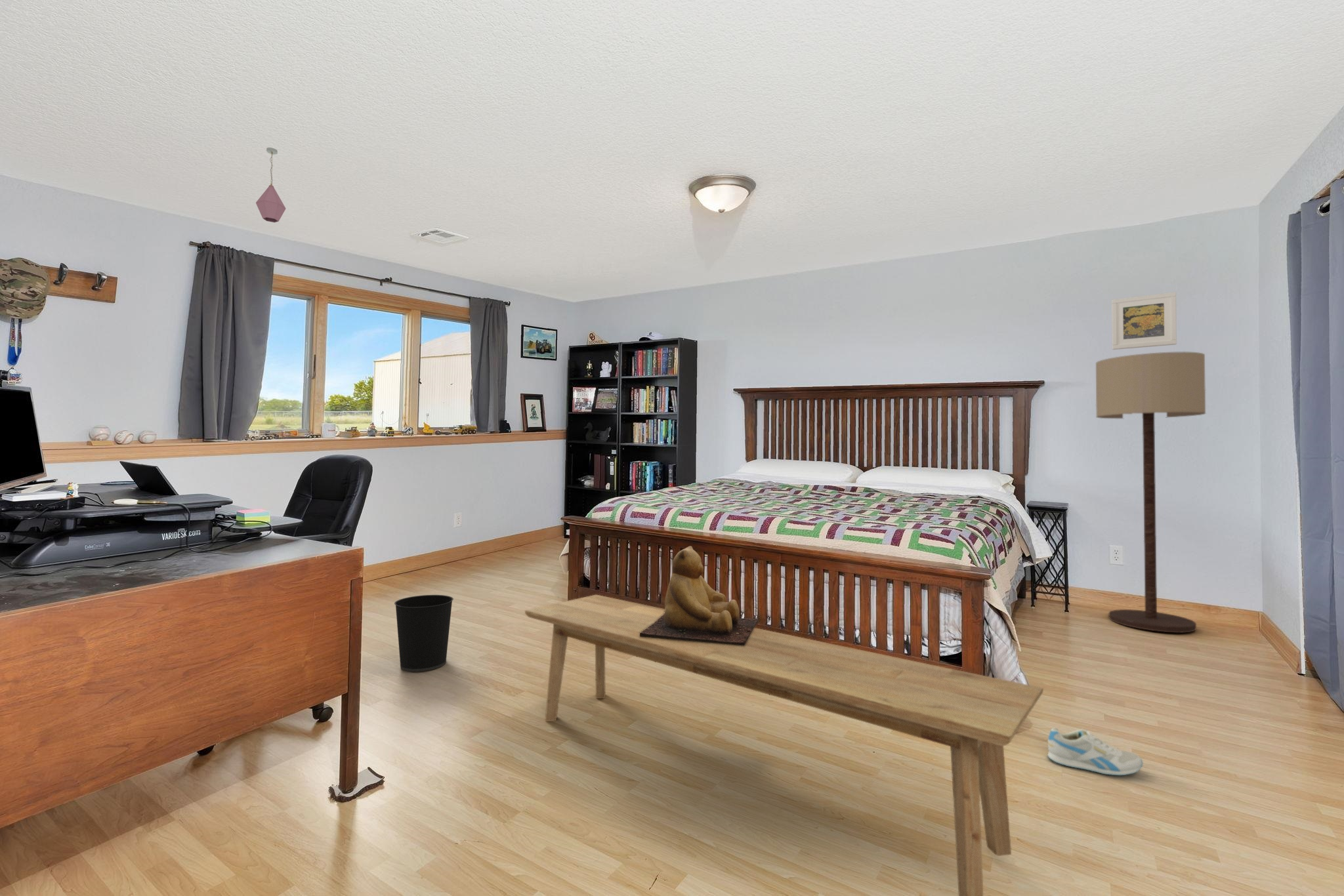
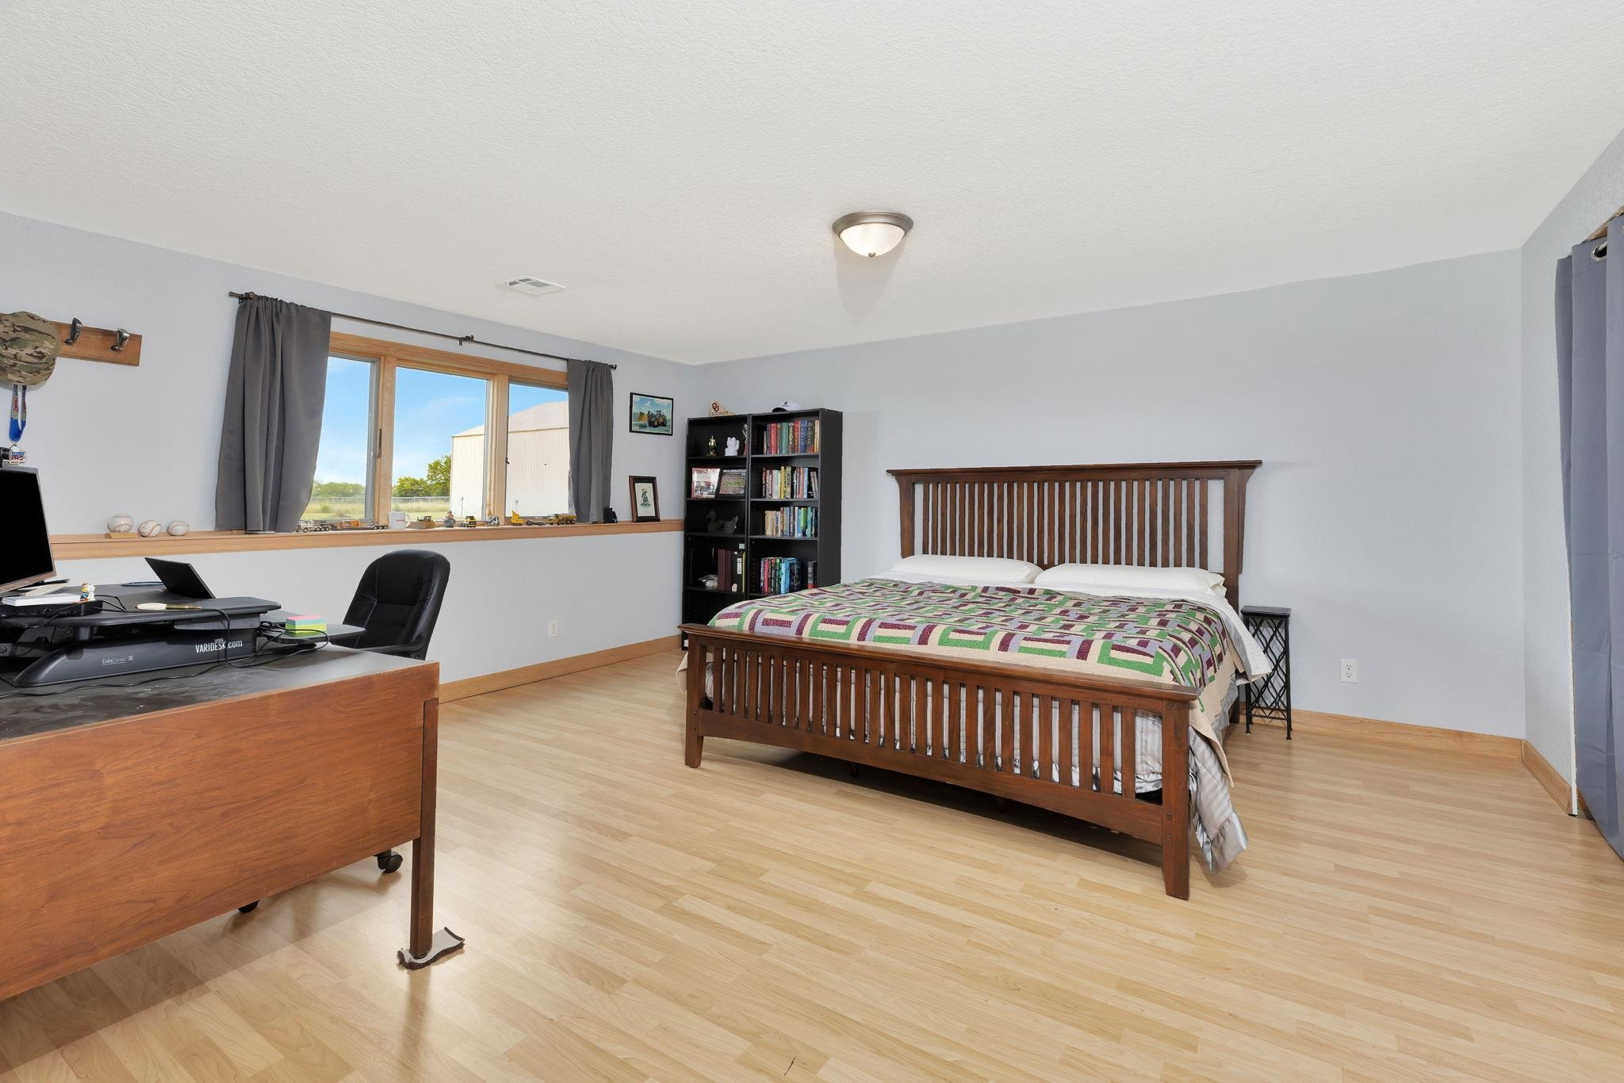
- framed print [1111,291,1177,350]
- bench [524,594,1044,896]
- wastebasket [394,594,454,672]
- pendant light [255,147,286,223]
- teddy bear [639,546,759,646]
- floor lamp [1095,351,1206,634]
- sneaker [1047,727,1144,776]
